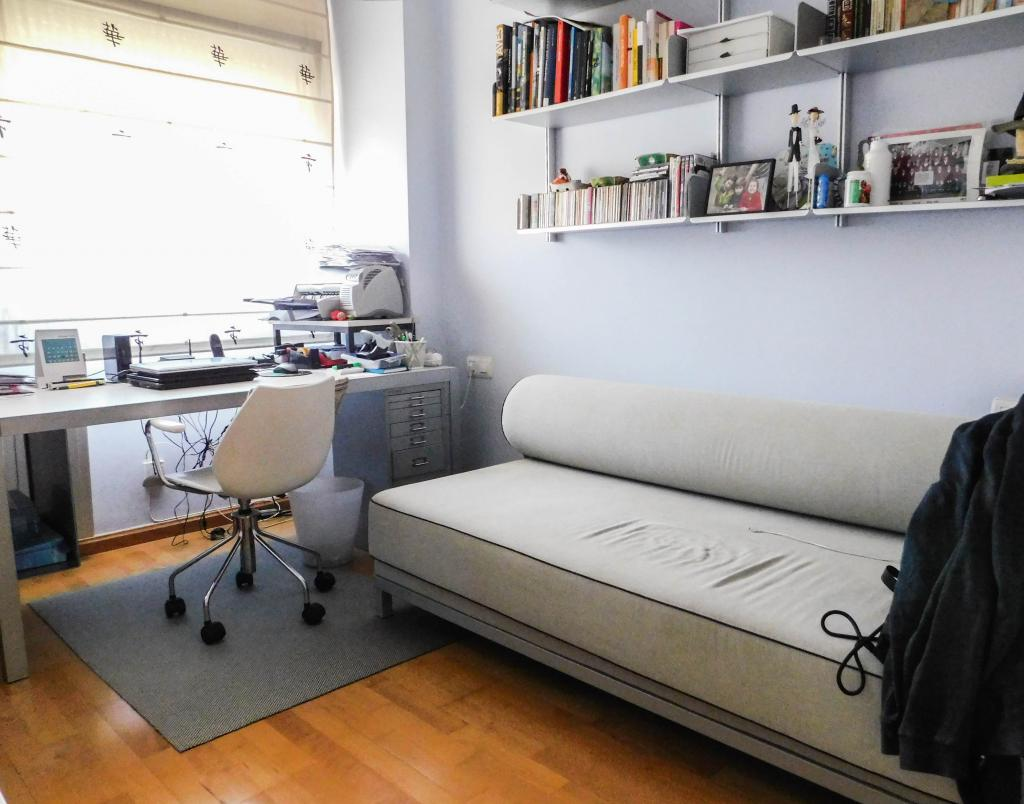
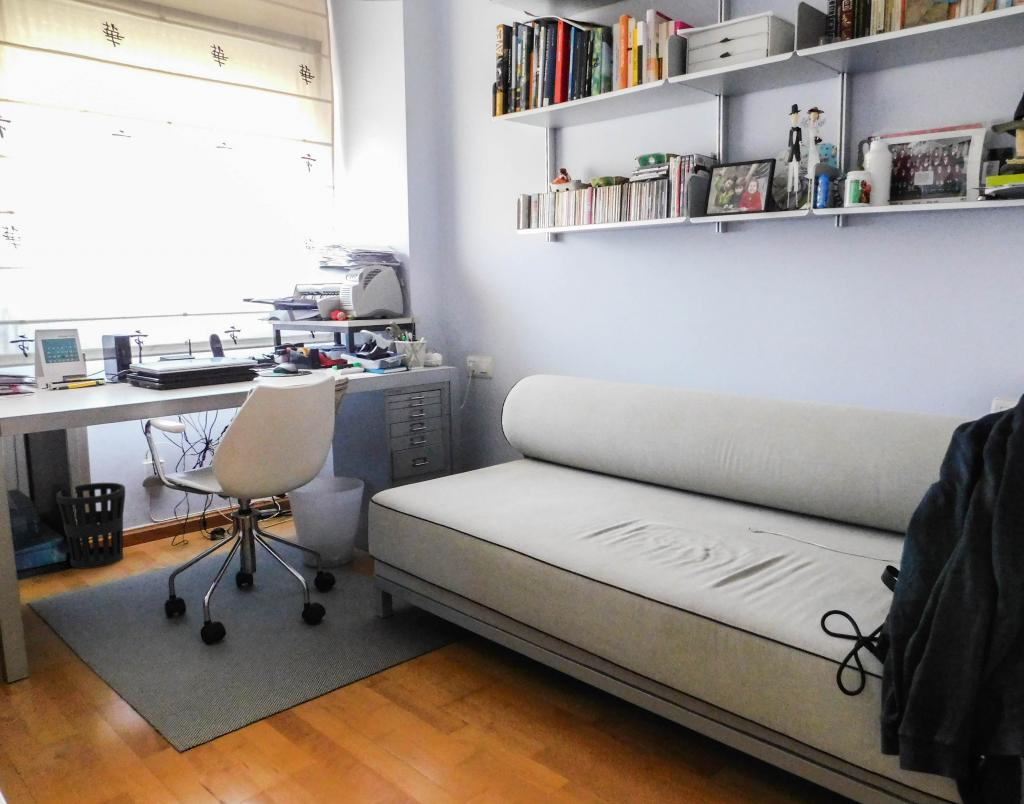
+ wastebasket [55,482,126,570]
